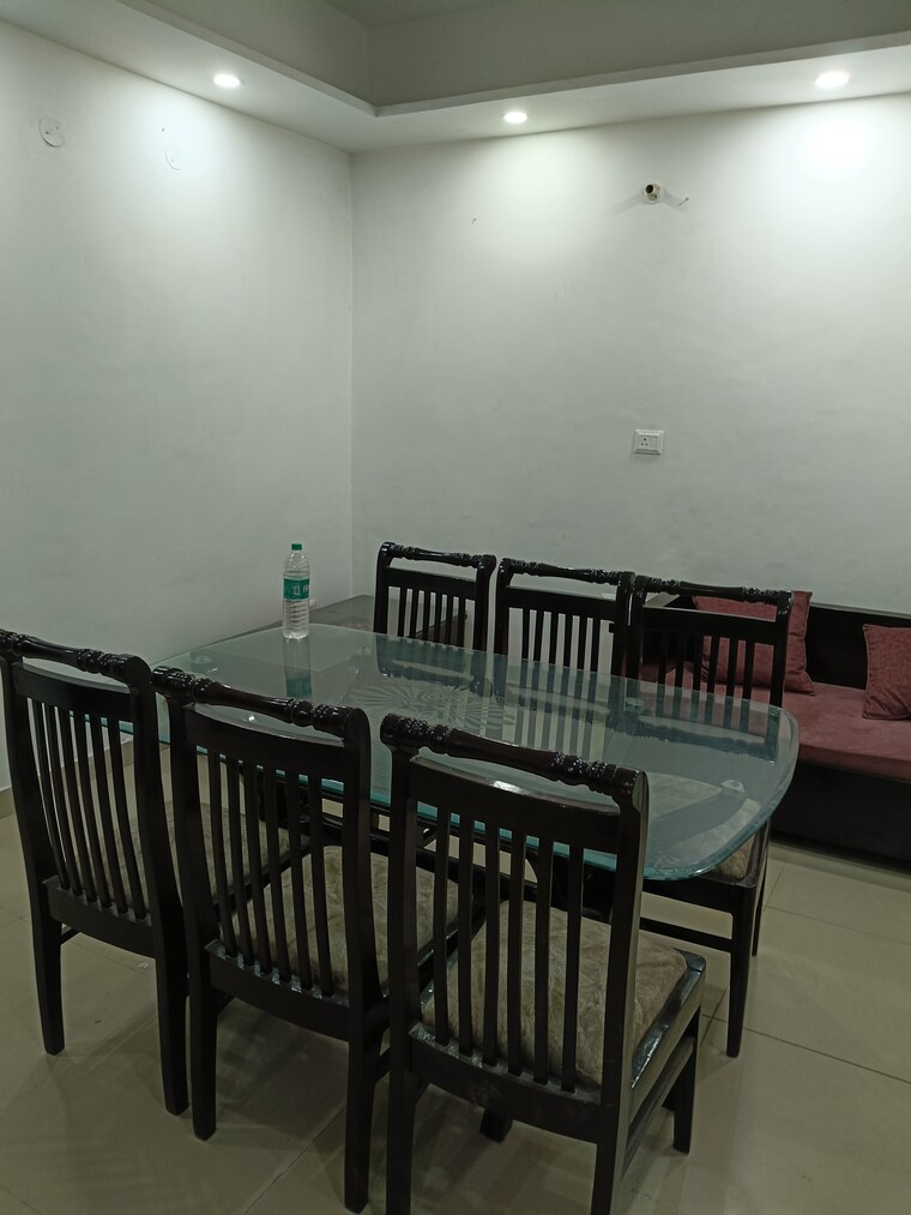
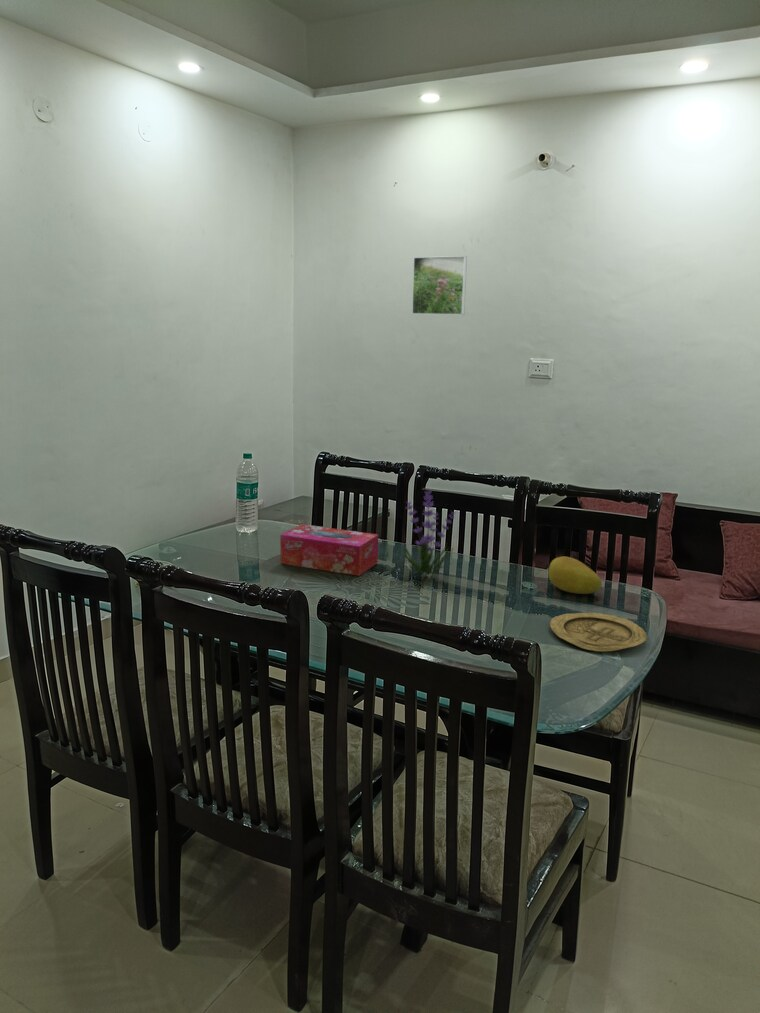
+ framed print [411,255,468,316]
+ fruit [547,556,603,595]
+ plant [398,490,456,578]
+ plate [549,612,648,653]
+ tissue box [279,523,379,577]
